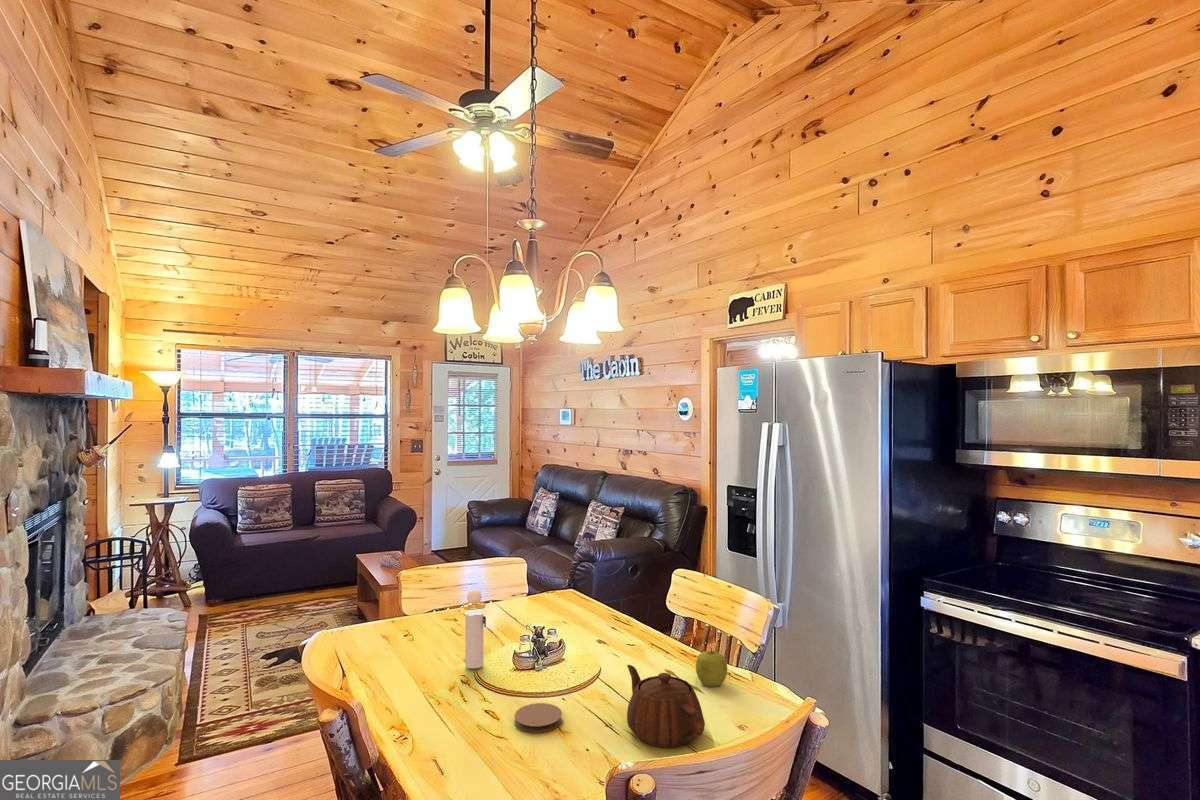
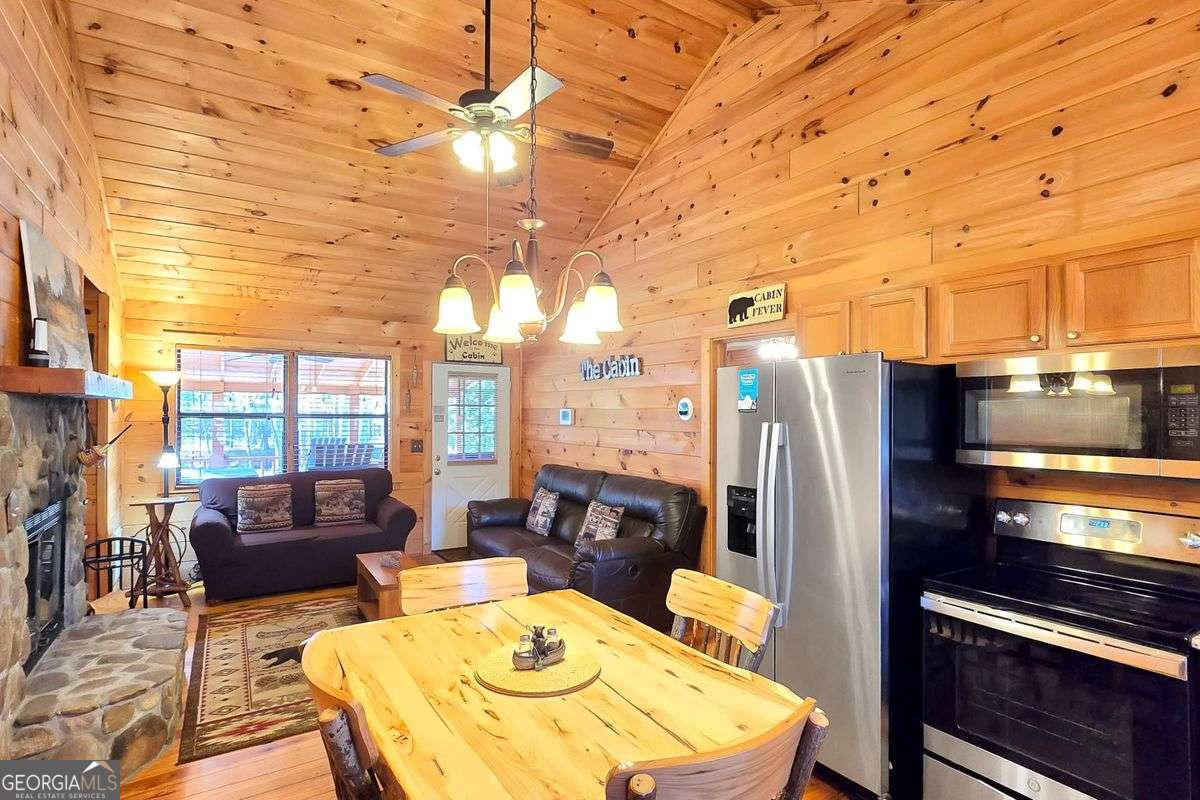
- teapot [626,664,706,749]
- fruit [695,647,728,687]
- coaster [514,702,563,734]
- perfume bottle [462,588,487,669]
